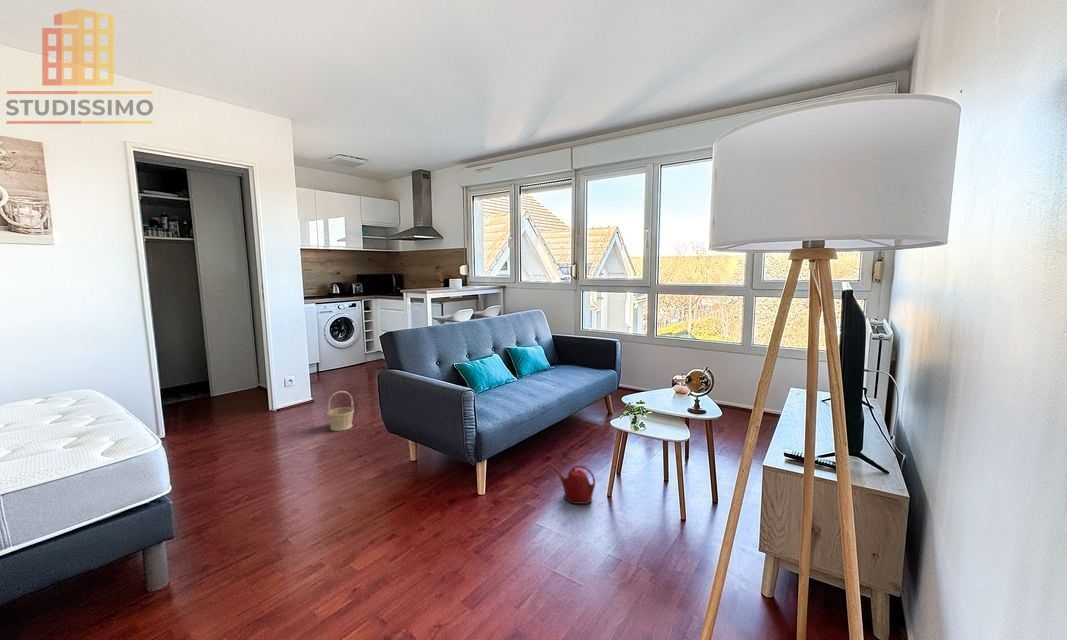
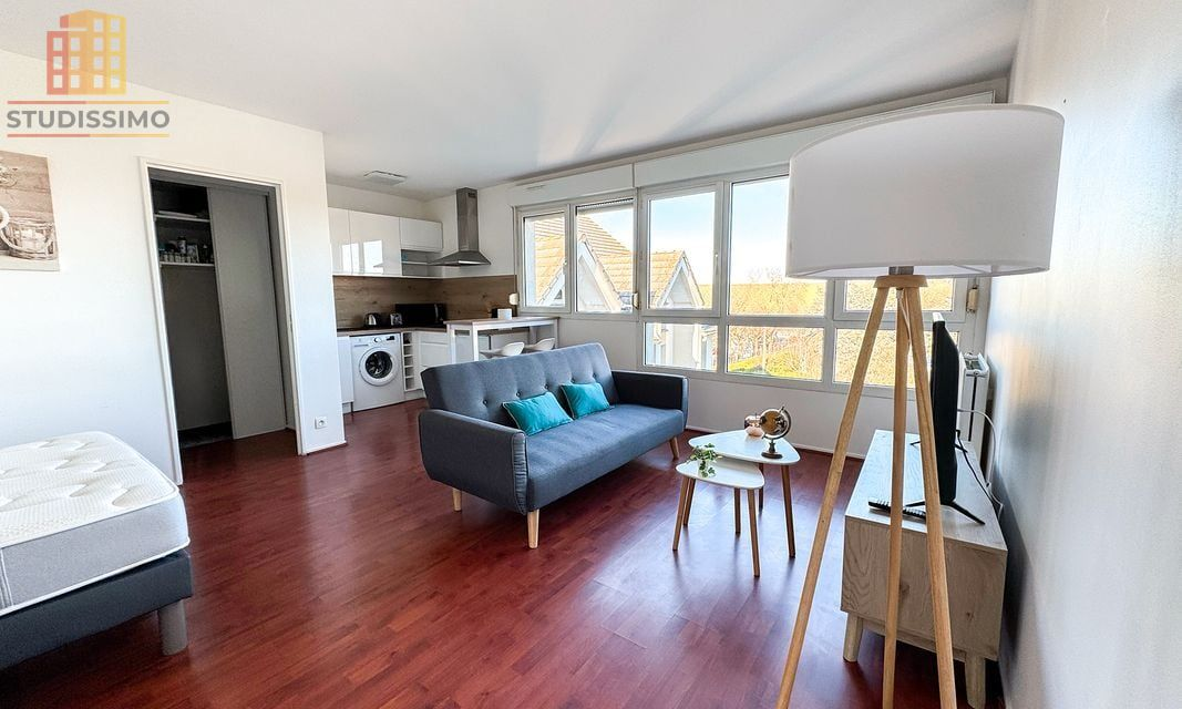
- watering can [547,463,596,505]
- basket [326,390,355,432]
